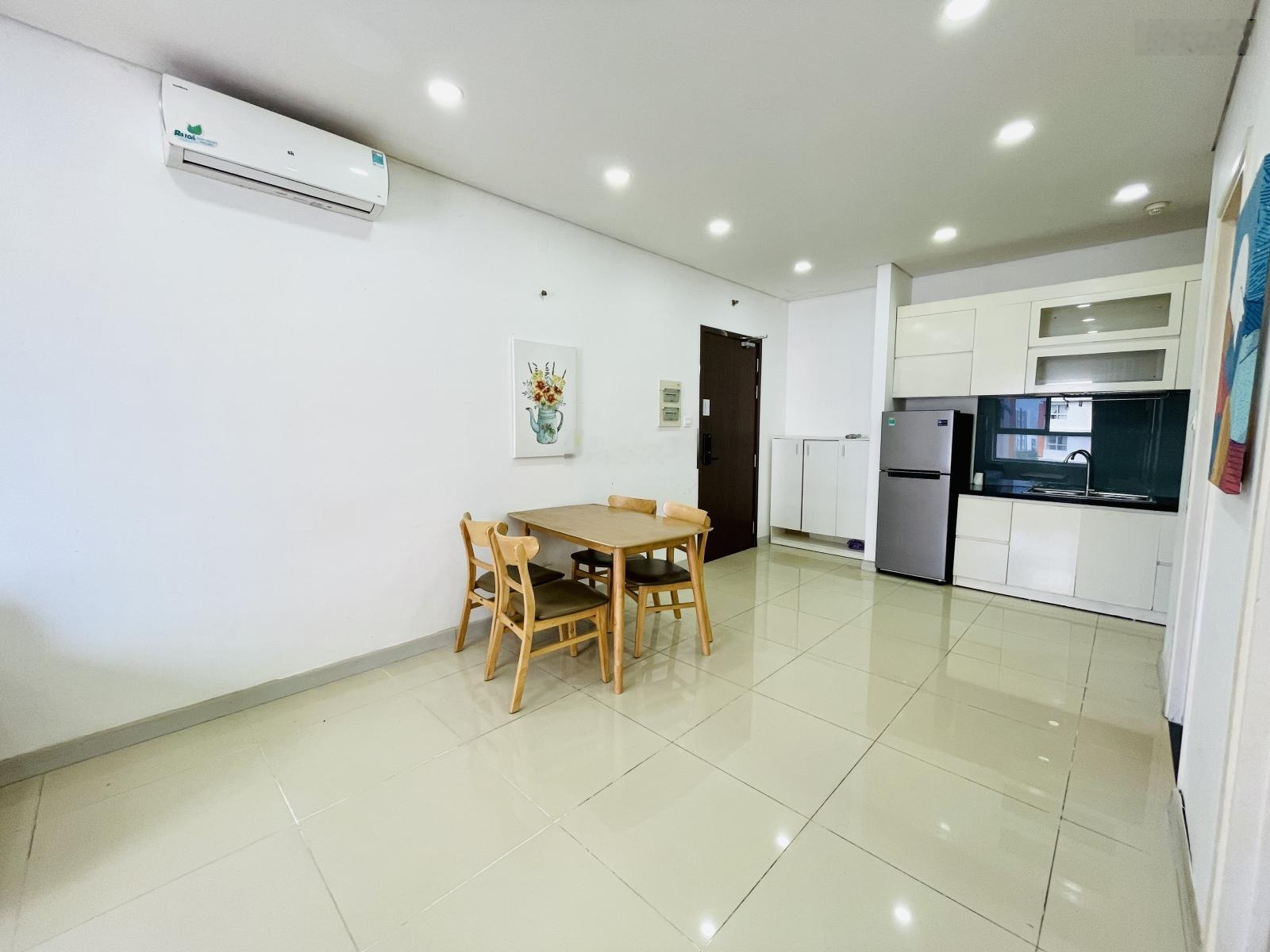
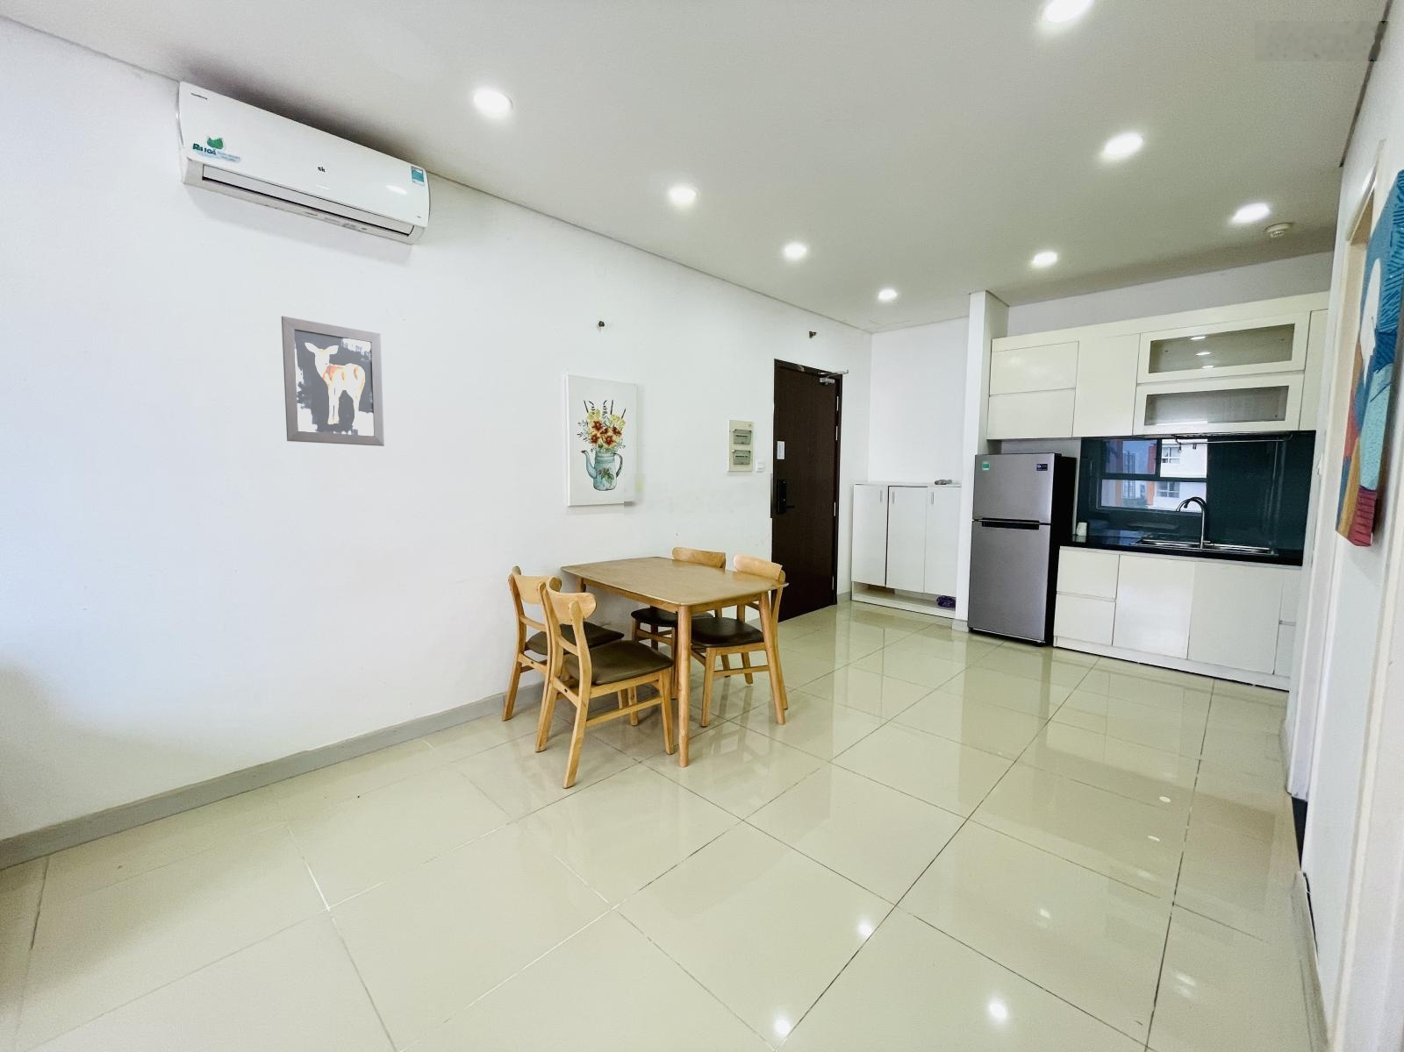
+ wall art [281,315,385,448]
